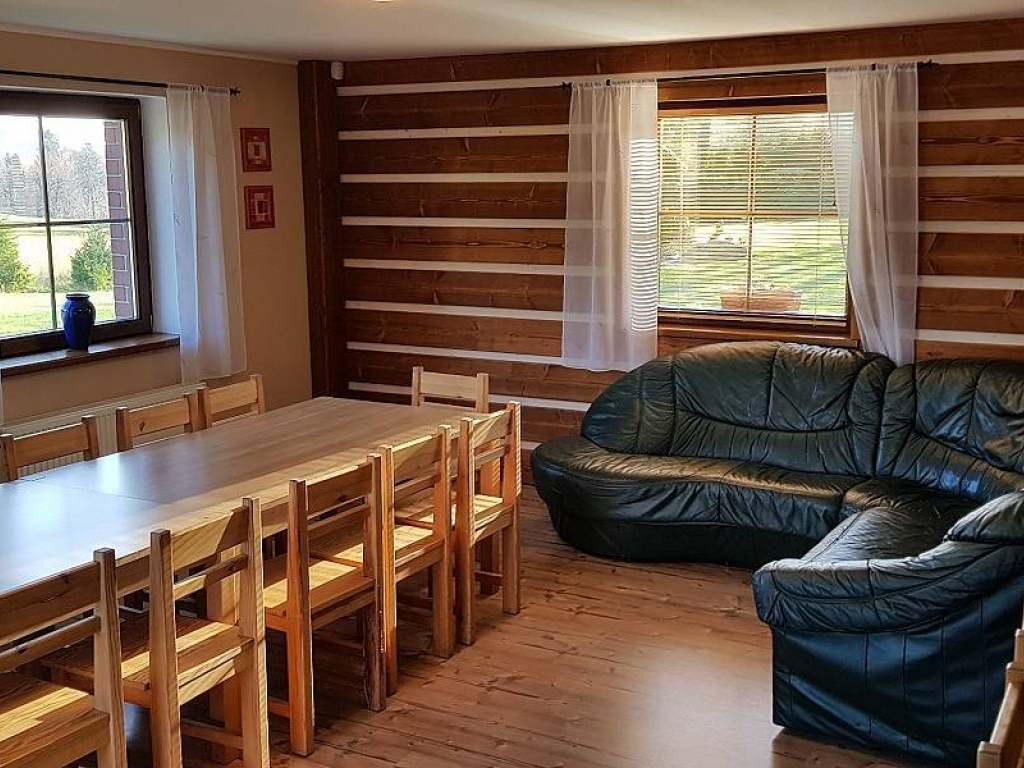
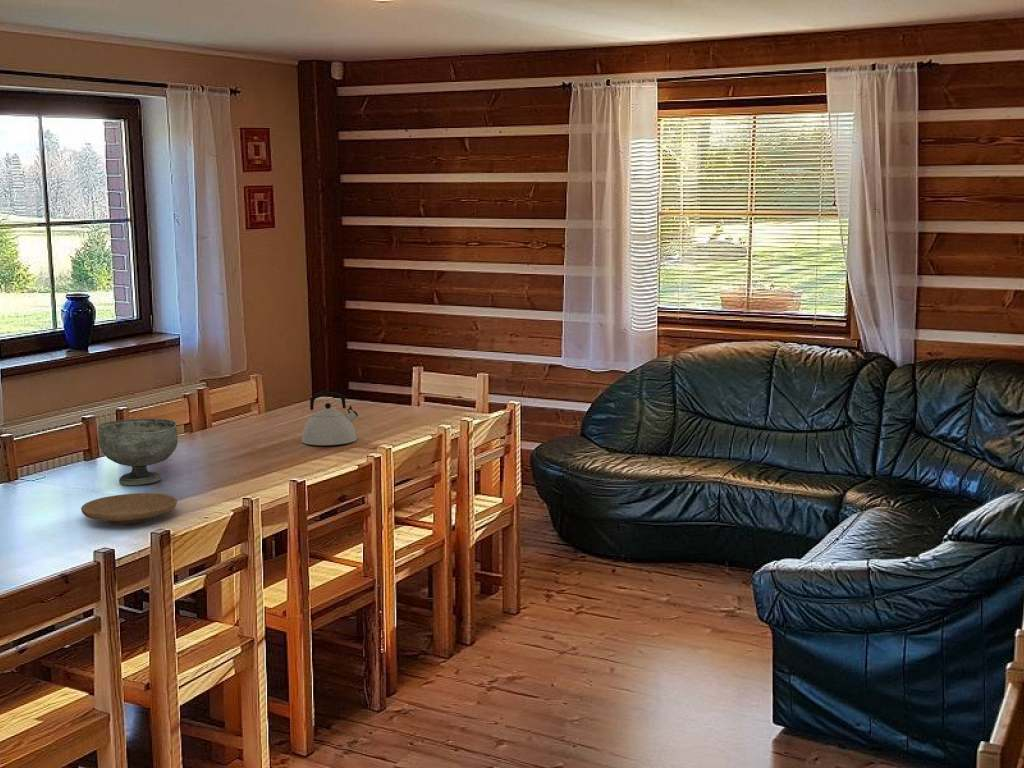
+ kettle [301,391,359,446]
+ decorative bowl [97,417,179,486]
+ plate [80,492,178,525]
